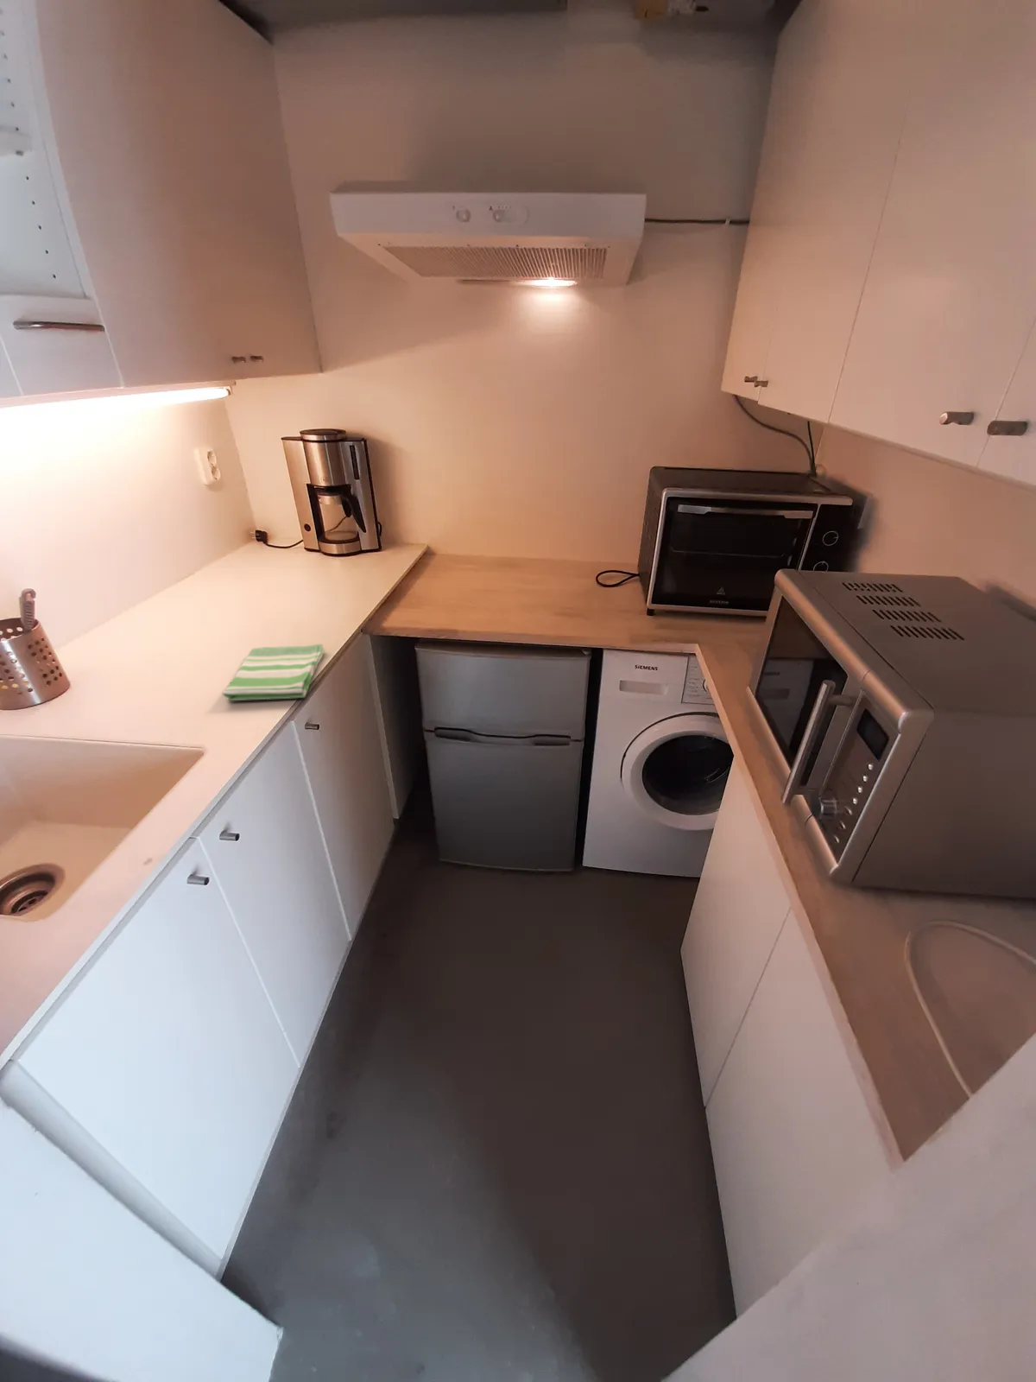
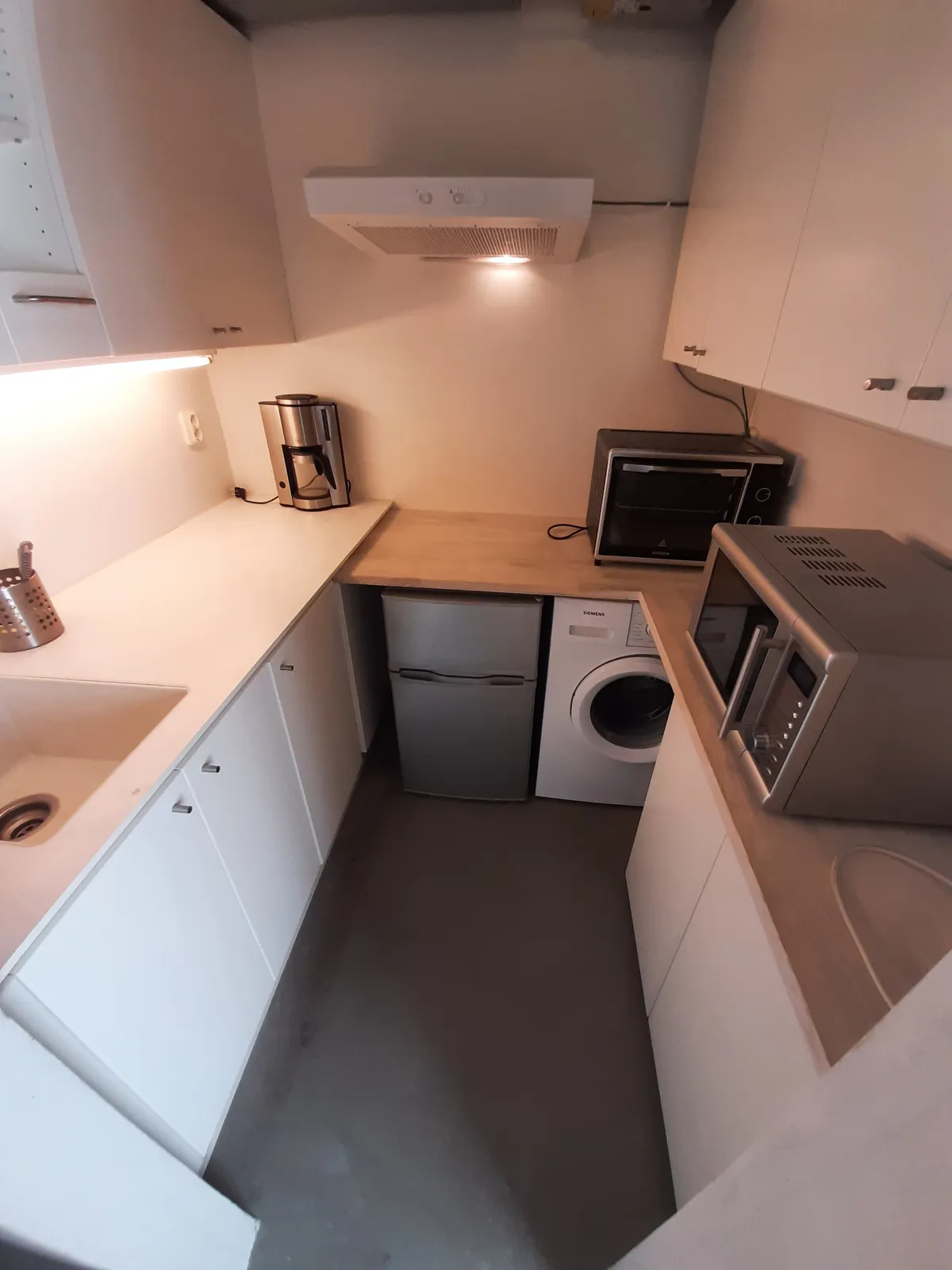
- dish towel [221,643,325,702]
